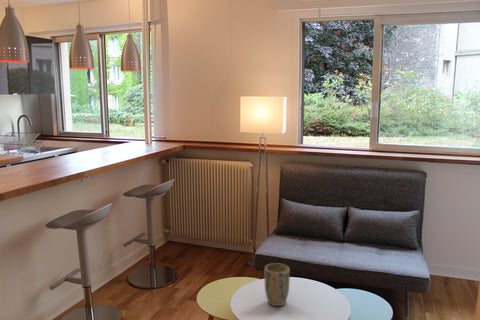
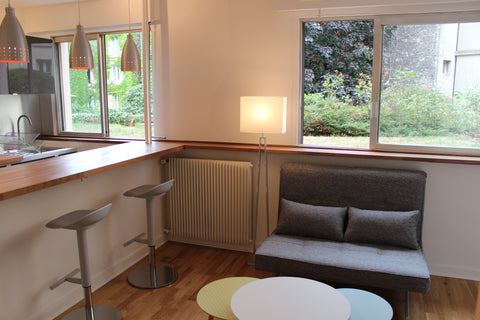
- plant pot [263,262,291,307]
